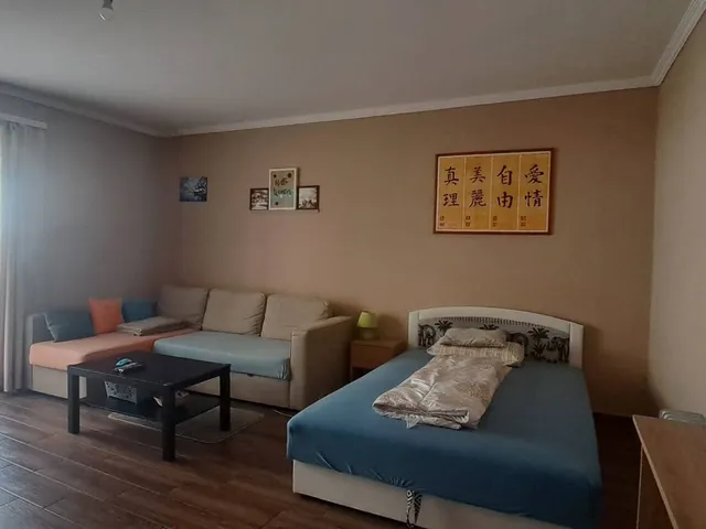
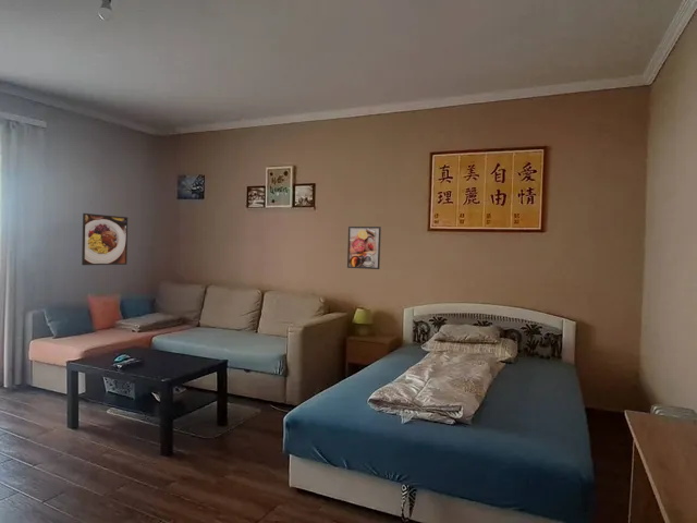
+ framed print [81,212,129,266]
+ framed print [346,226,382,270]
